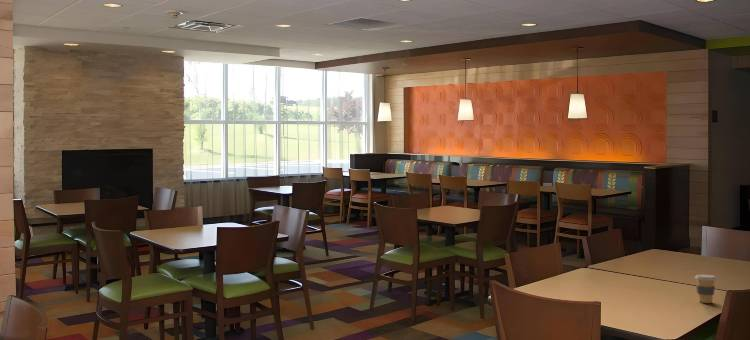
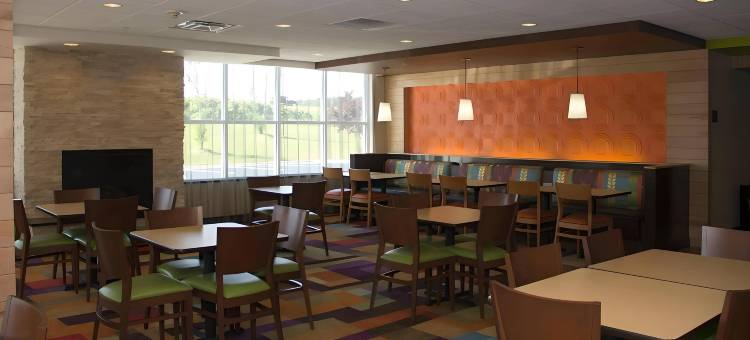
- coffee cup [694,273,718,304]
